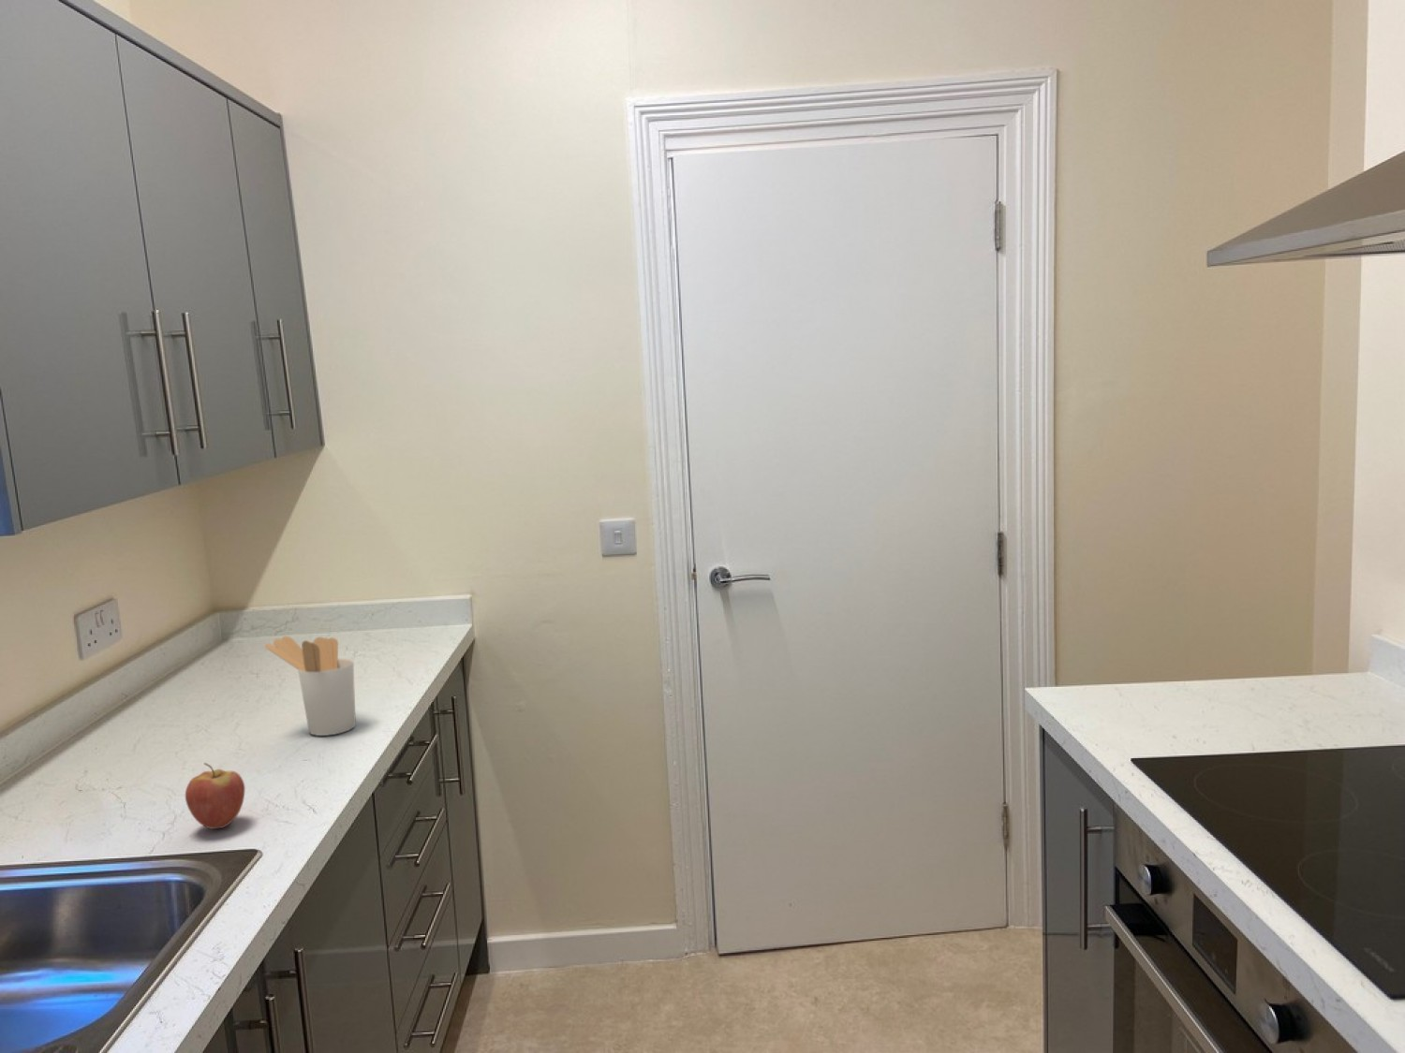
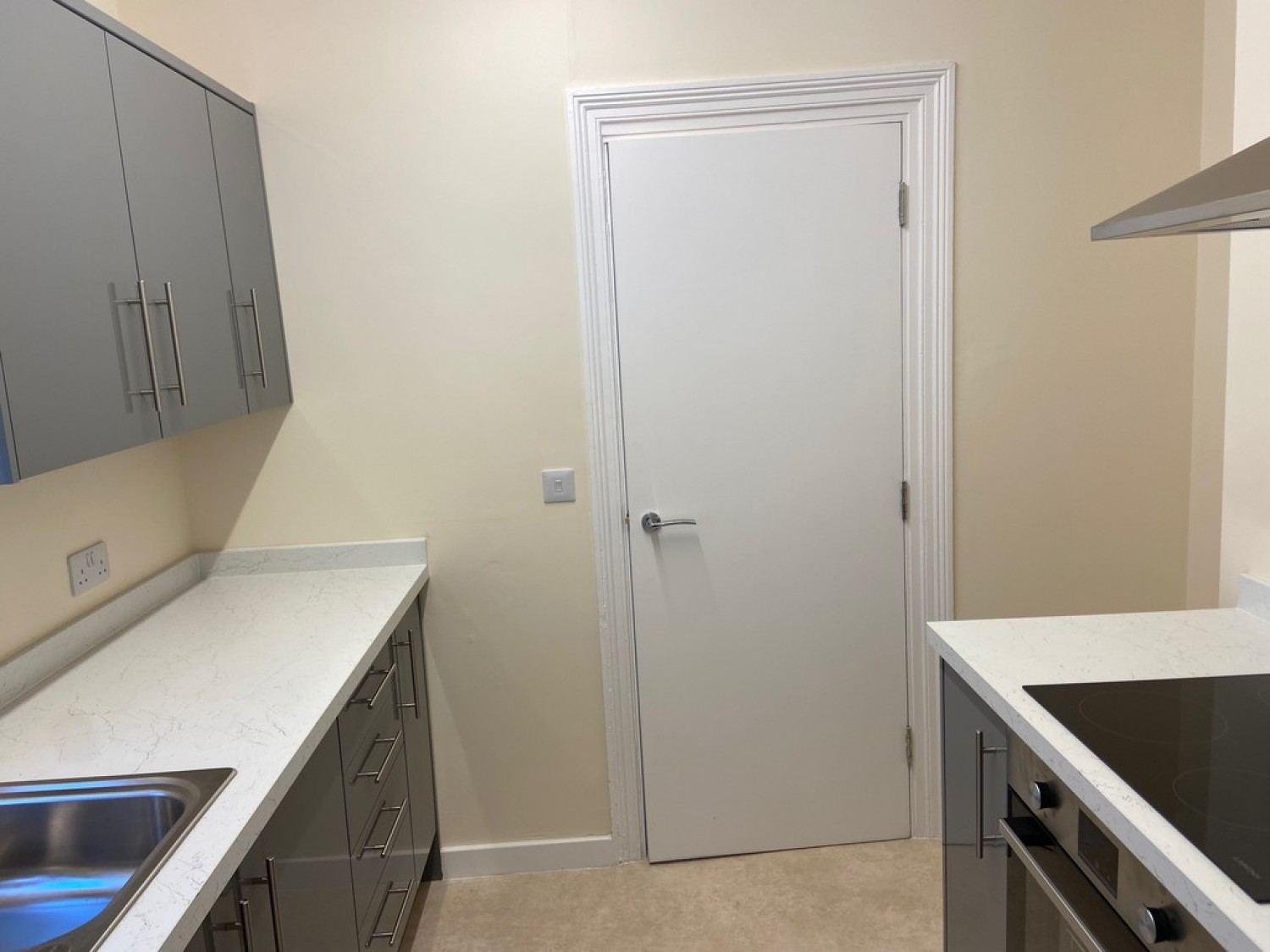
- utensil holder [264,636,357,737]
- fruit [185,762,246,831]
